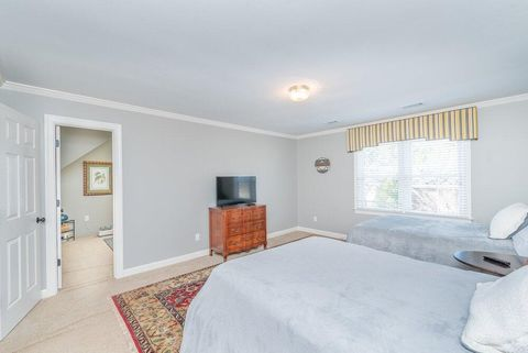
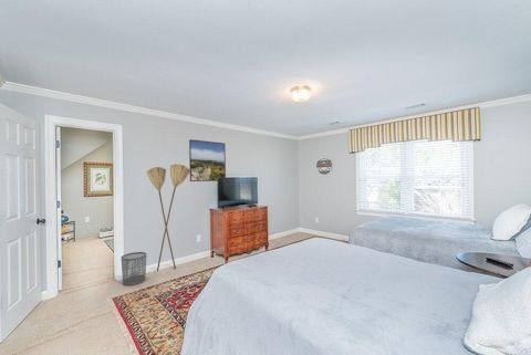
+ waste bin [121,251,147,286]
+ floor lamp [146,164,190,272]
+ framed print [188,138,227,182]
